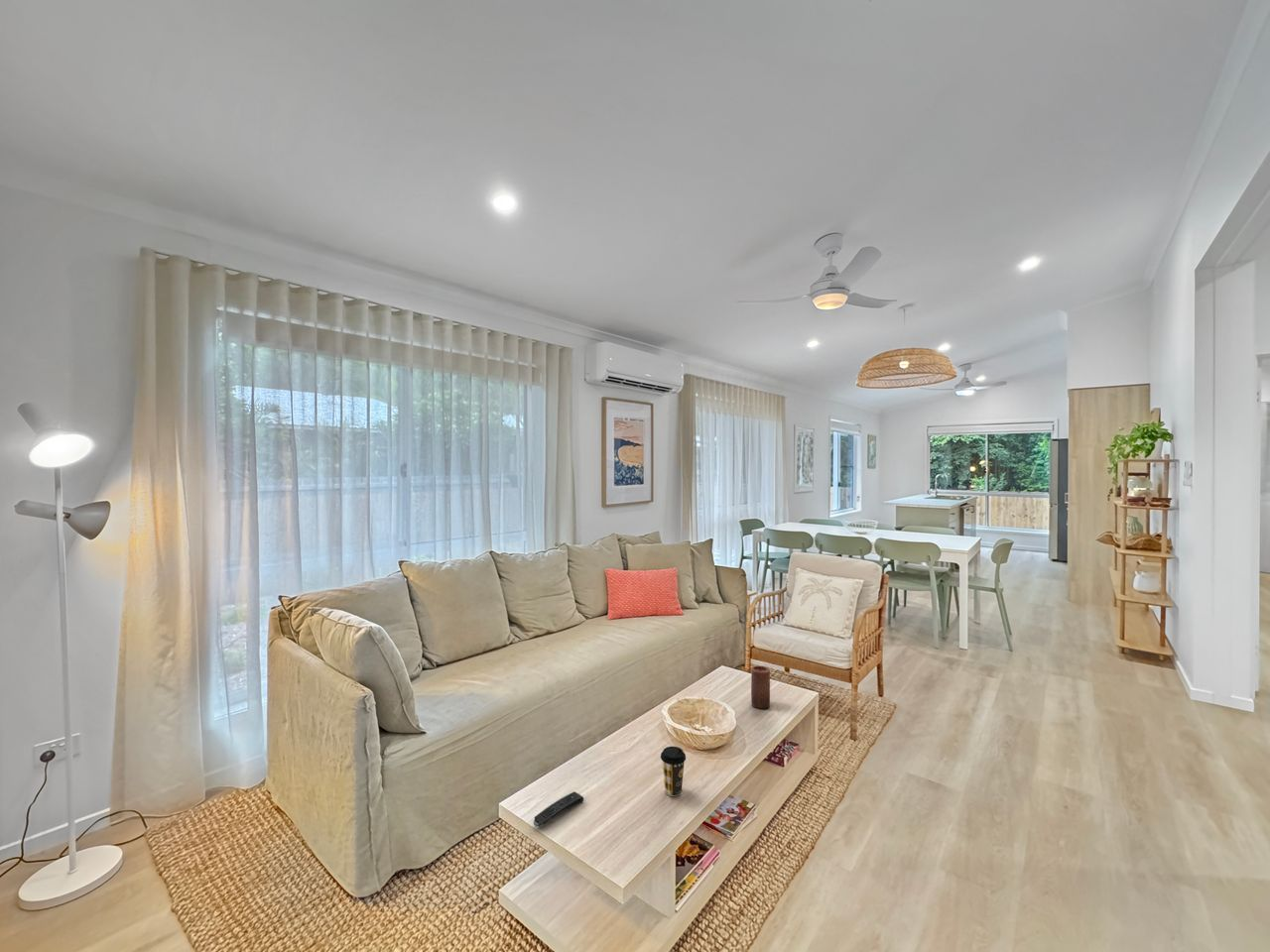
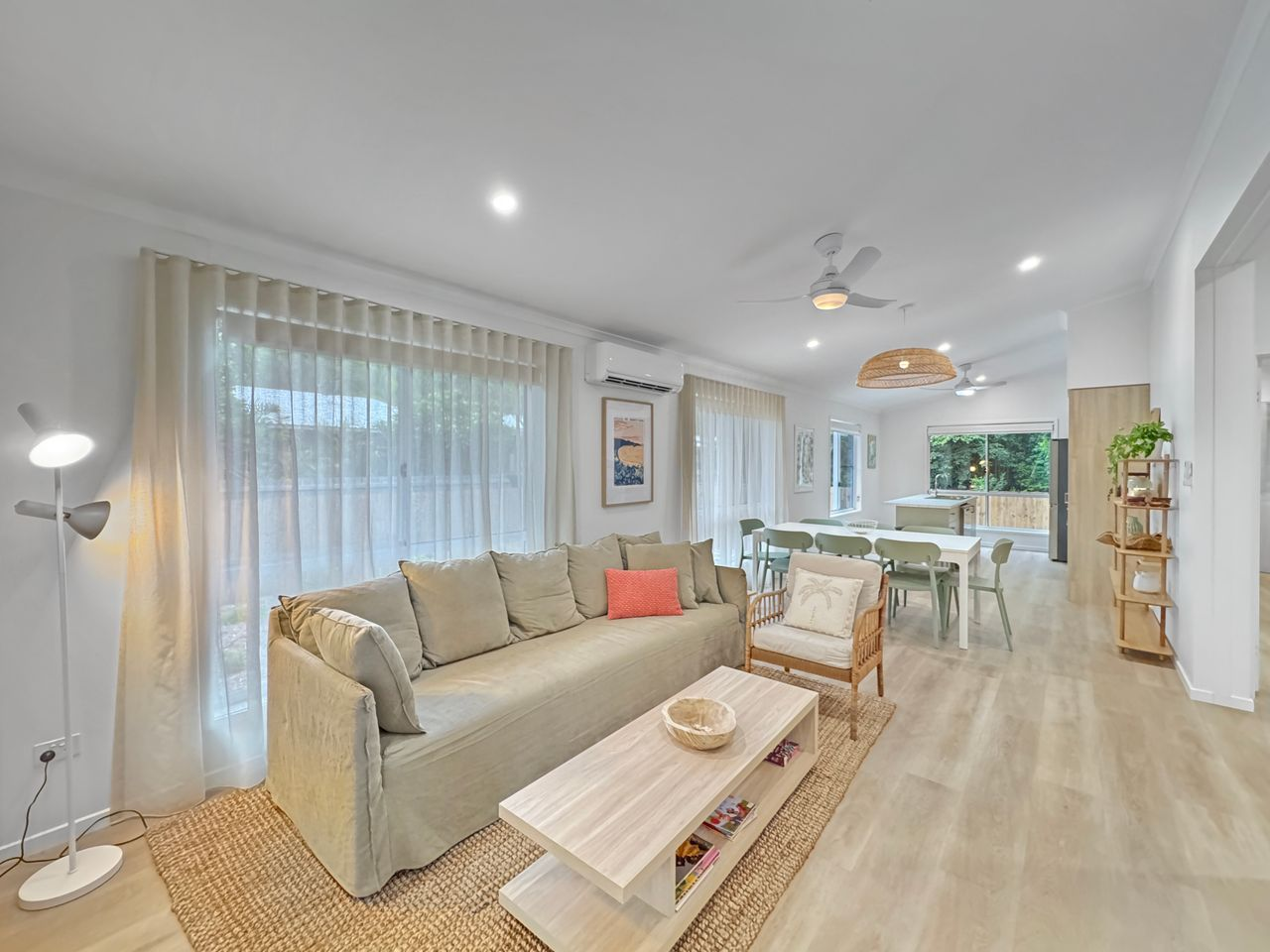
- candle [750,665,771,709]
- coffee cup [660,746,687,797]
- remote control [533,790,584,827]
